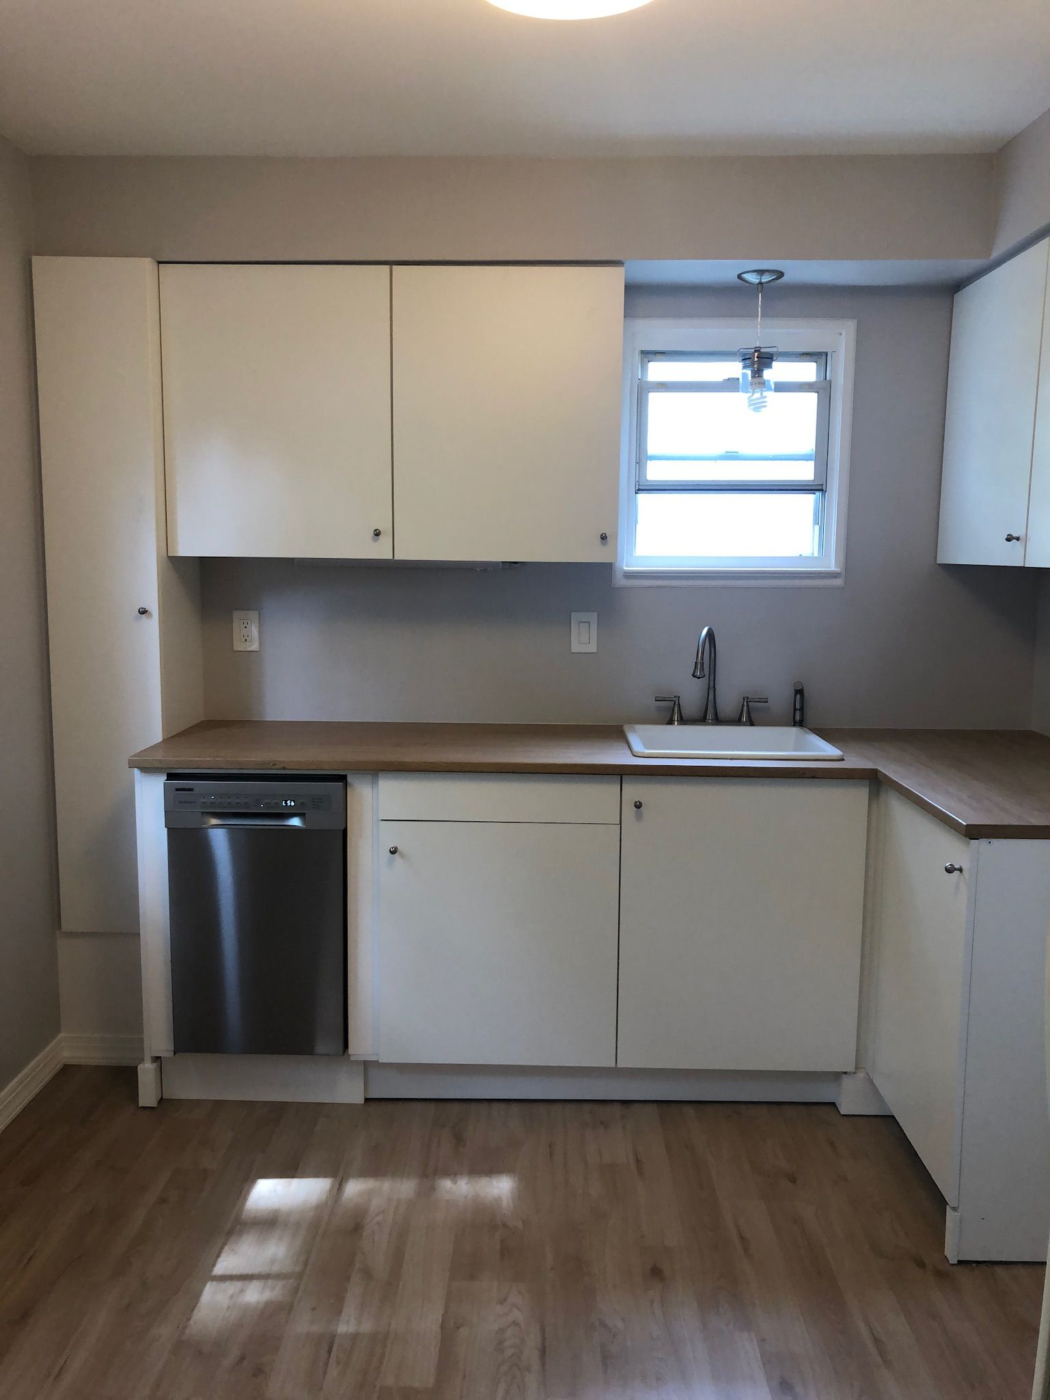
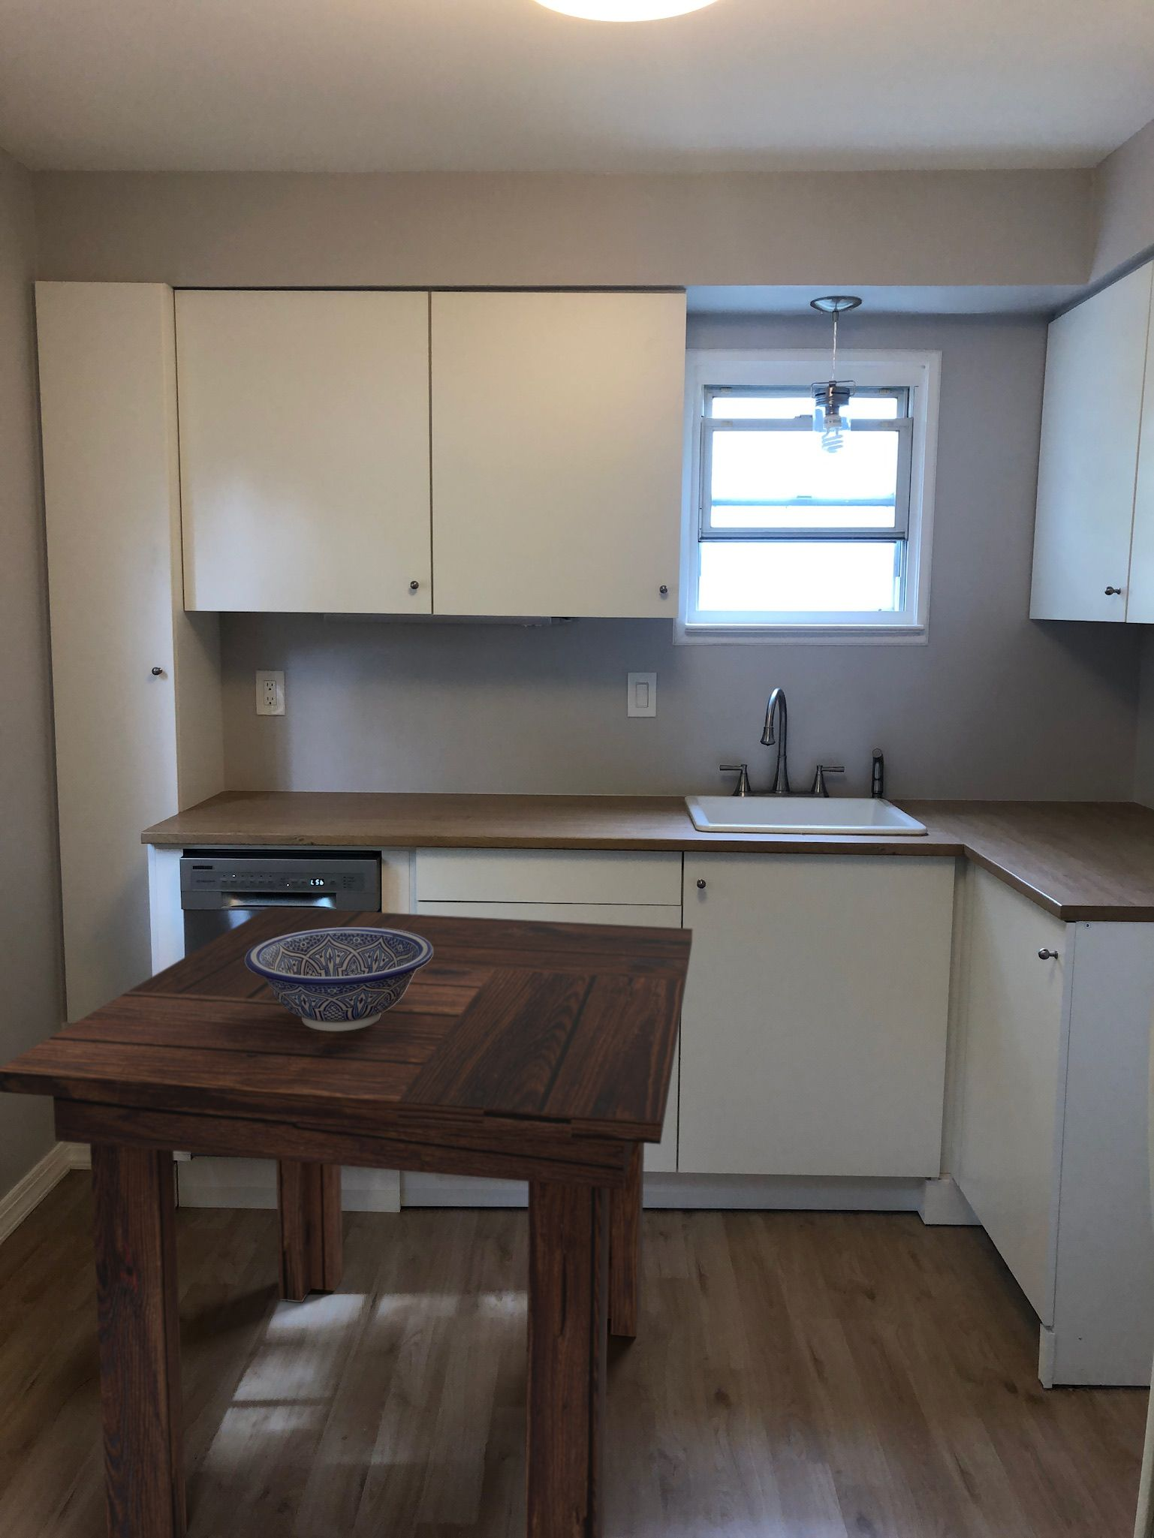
+ decorative bowl [246,927,433,1031]
+ dining table [0,907,693,1538]
